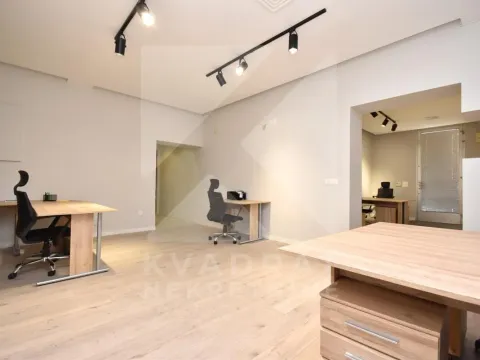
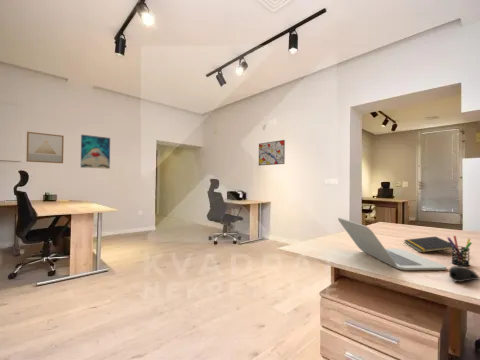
+ laptop [337,217,448,271]
+ notepad [403,235,453,253]
+ computer mouse [448,265,480,283]
+ wall art [80,134,111,170]
+ pen holder [446,235,473,267]
+ wall art [258,139,286,166]
+ wall art [26,131,65,164]
